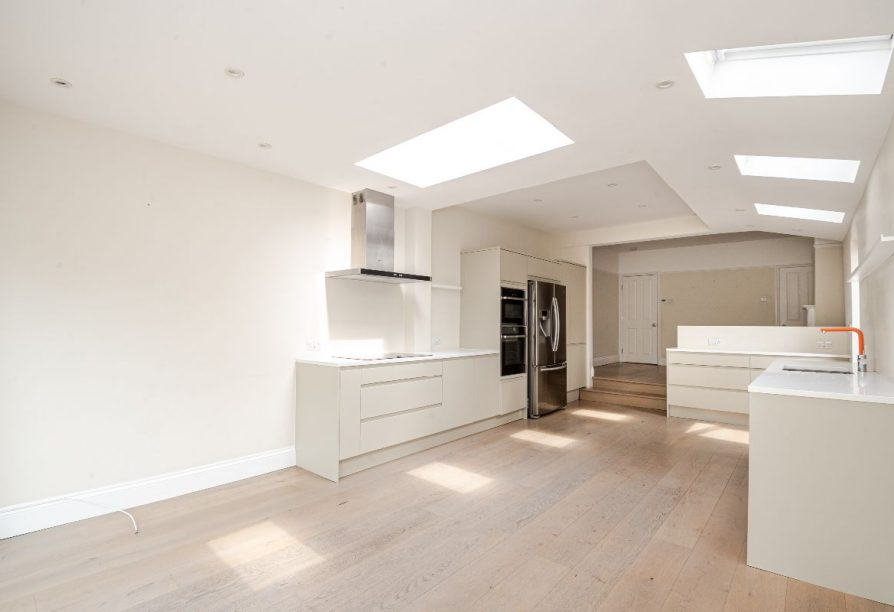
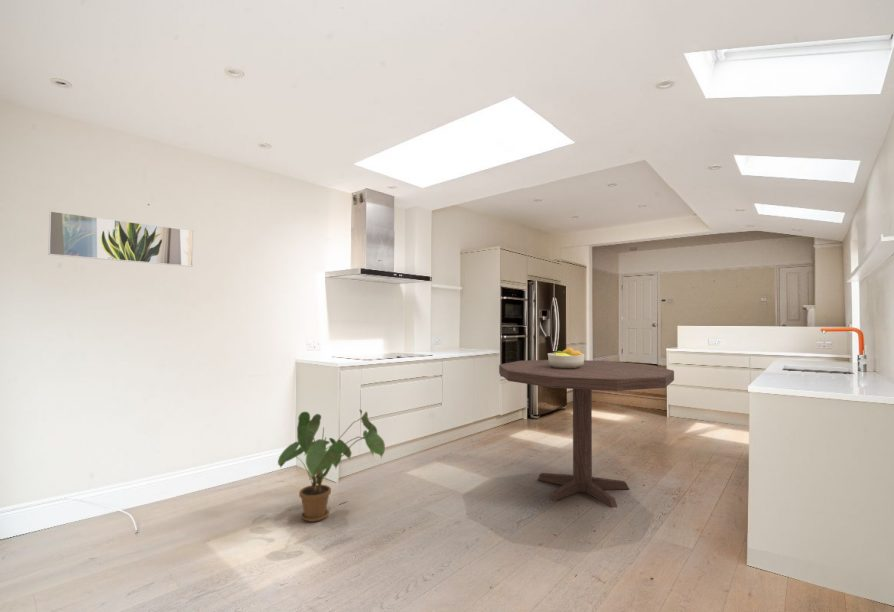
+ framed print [47,210,195,268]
+ fruit bowl [547,346,585,369]
+ house plant [276,408,386,523]
+ dining table [498,359,675,509]
